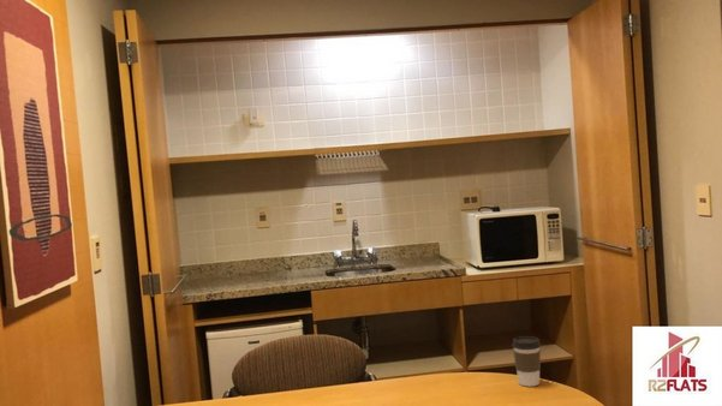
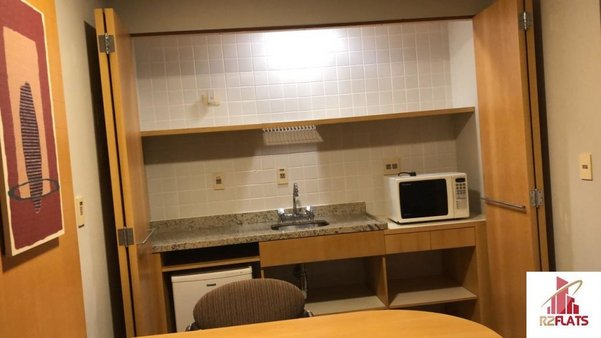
- coffee cup [511,335,542,388]
